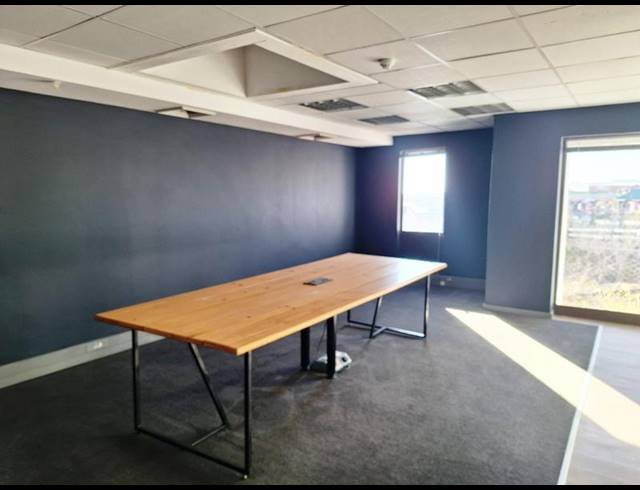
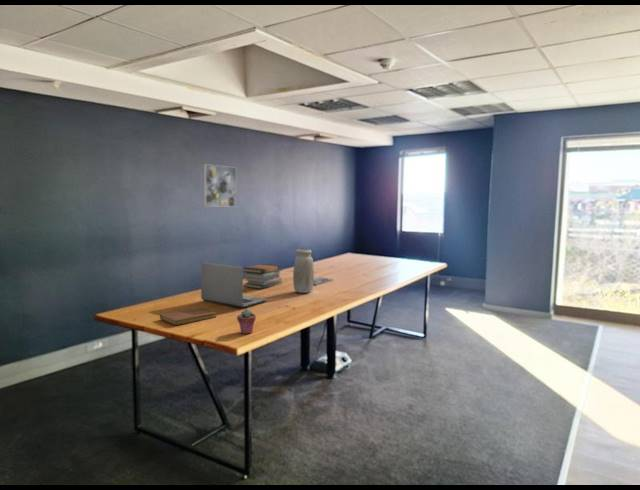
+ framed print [203,163,237,208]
+ potted succulent [236,308,257,335]
+ notebook [159,307,217,326]
+ book stack [243,263,283,290]
+ vase [292,248,315,294]
+ laptop [200,261,268,309]
